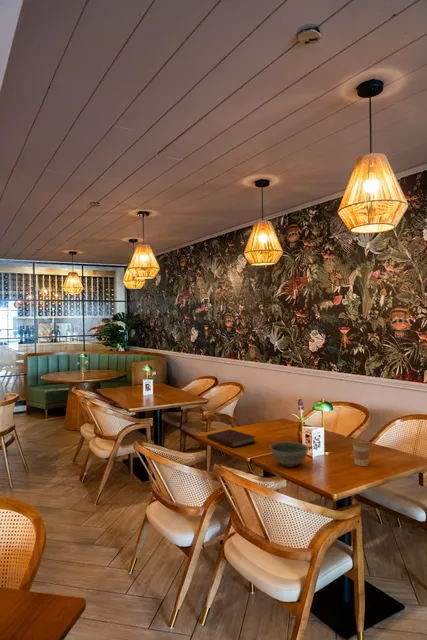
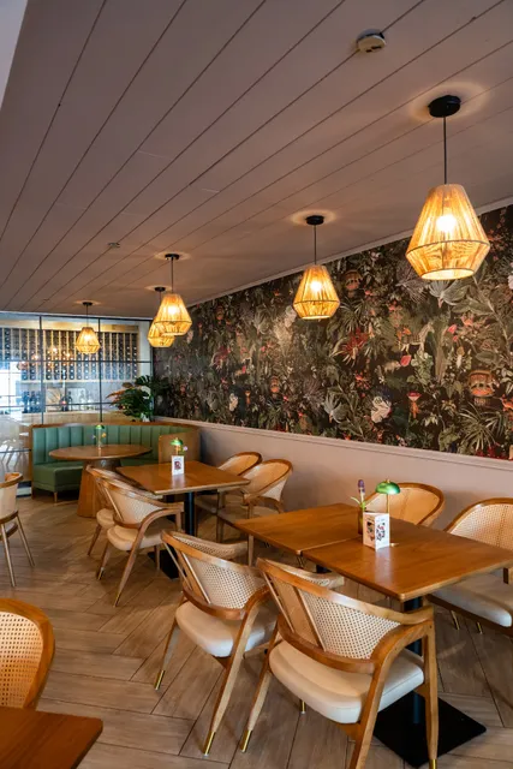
- notebook [206,428,258,449]
- bowl [269,441,310,468]
- coffee cup [351,438,371,467]
